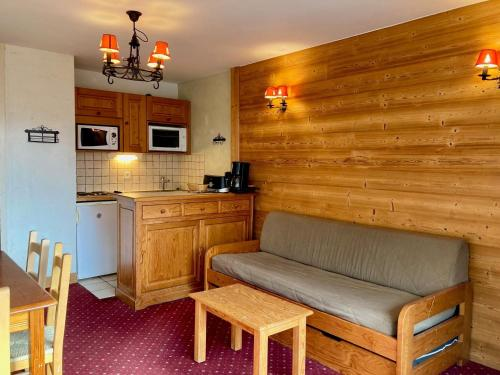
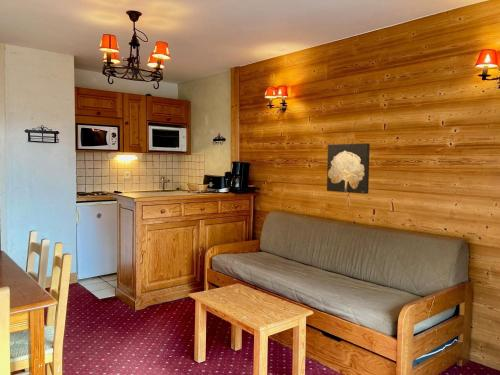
+ wall art [326,142,371,195]
